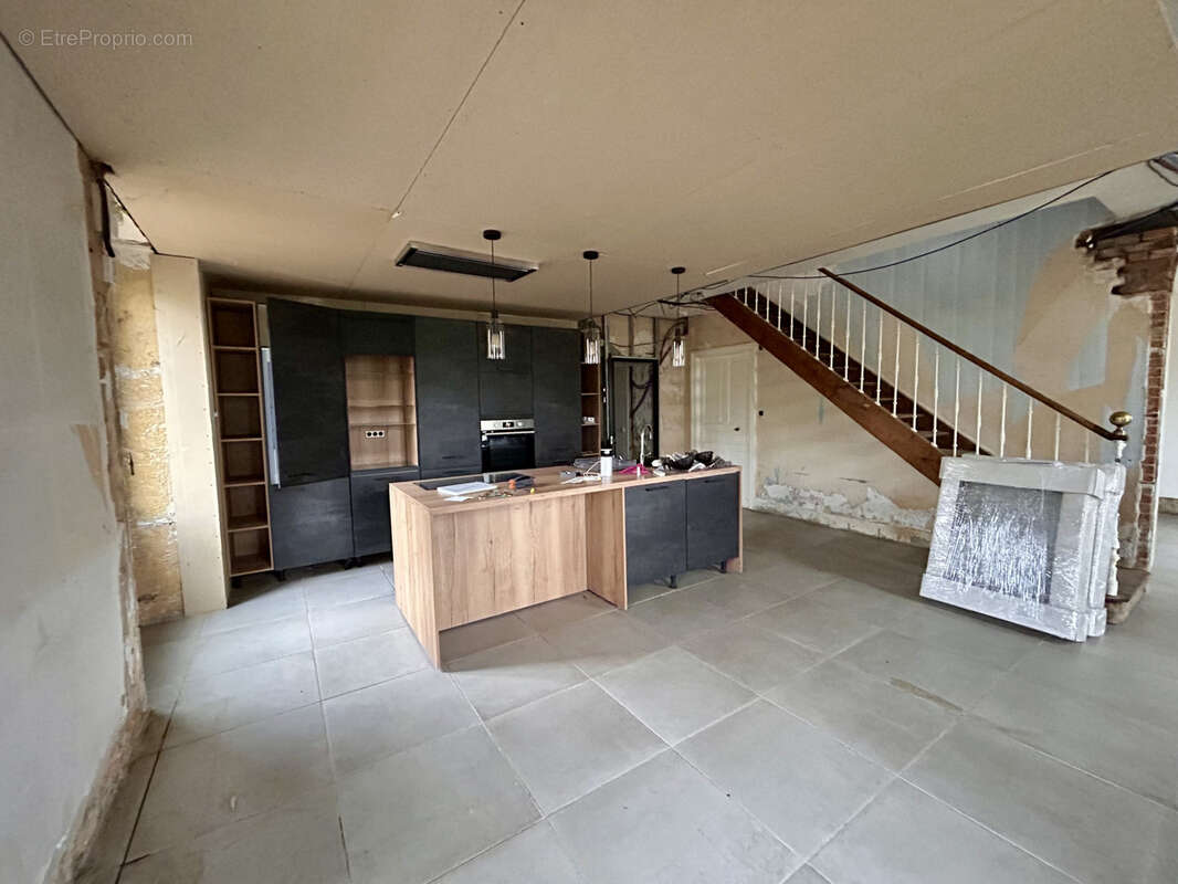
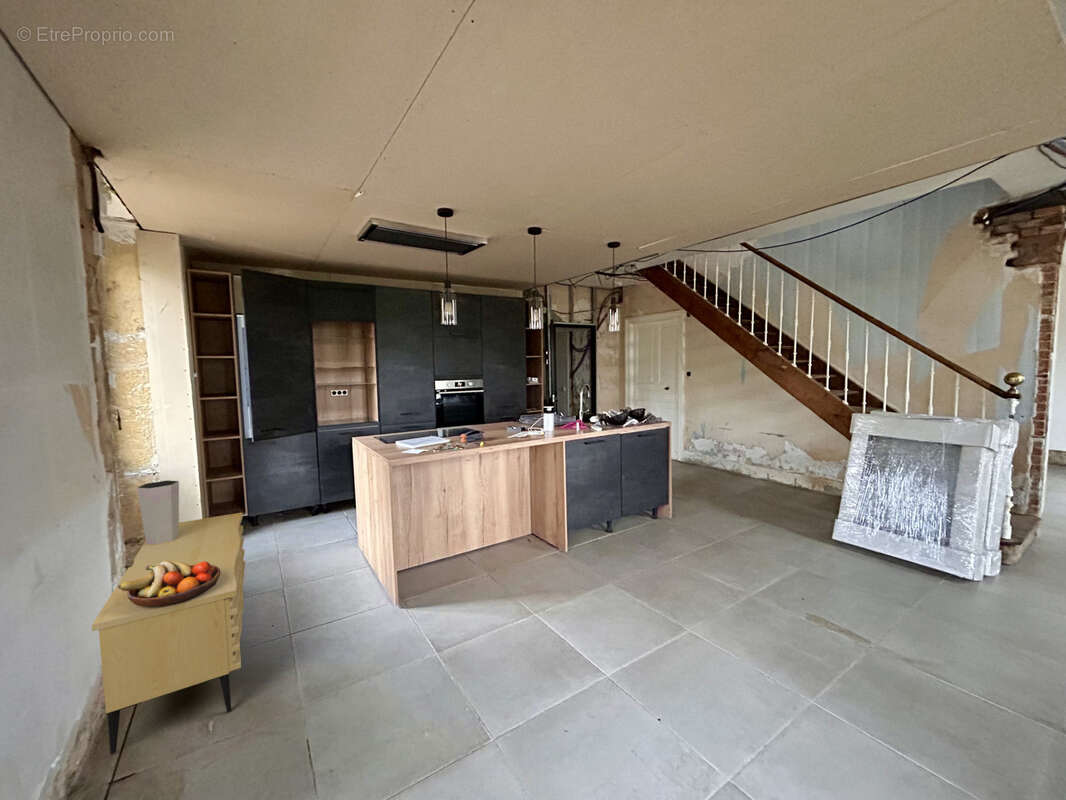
+ fruit bowl [118,561,220,607]
+ sideboard [91,512,246,756]
+ vase [136,479,180,545]
